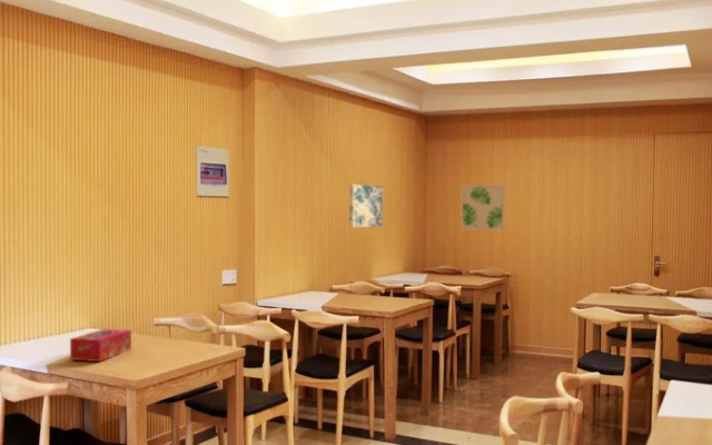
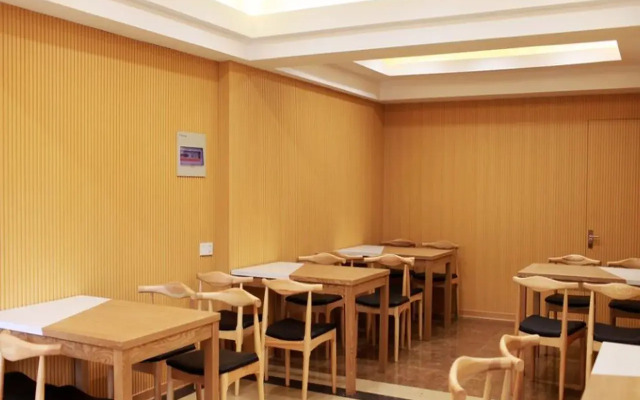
- wall art [459,184,506,231]
- wall art [348,184,384,228]
- tissue box [69,328,132,363]
